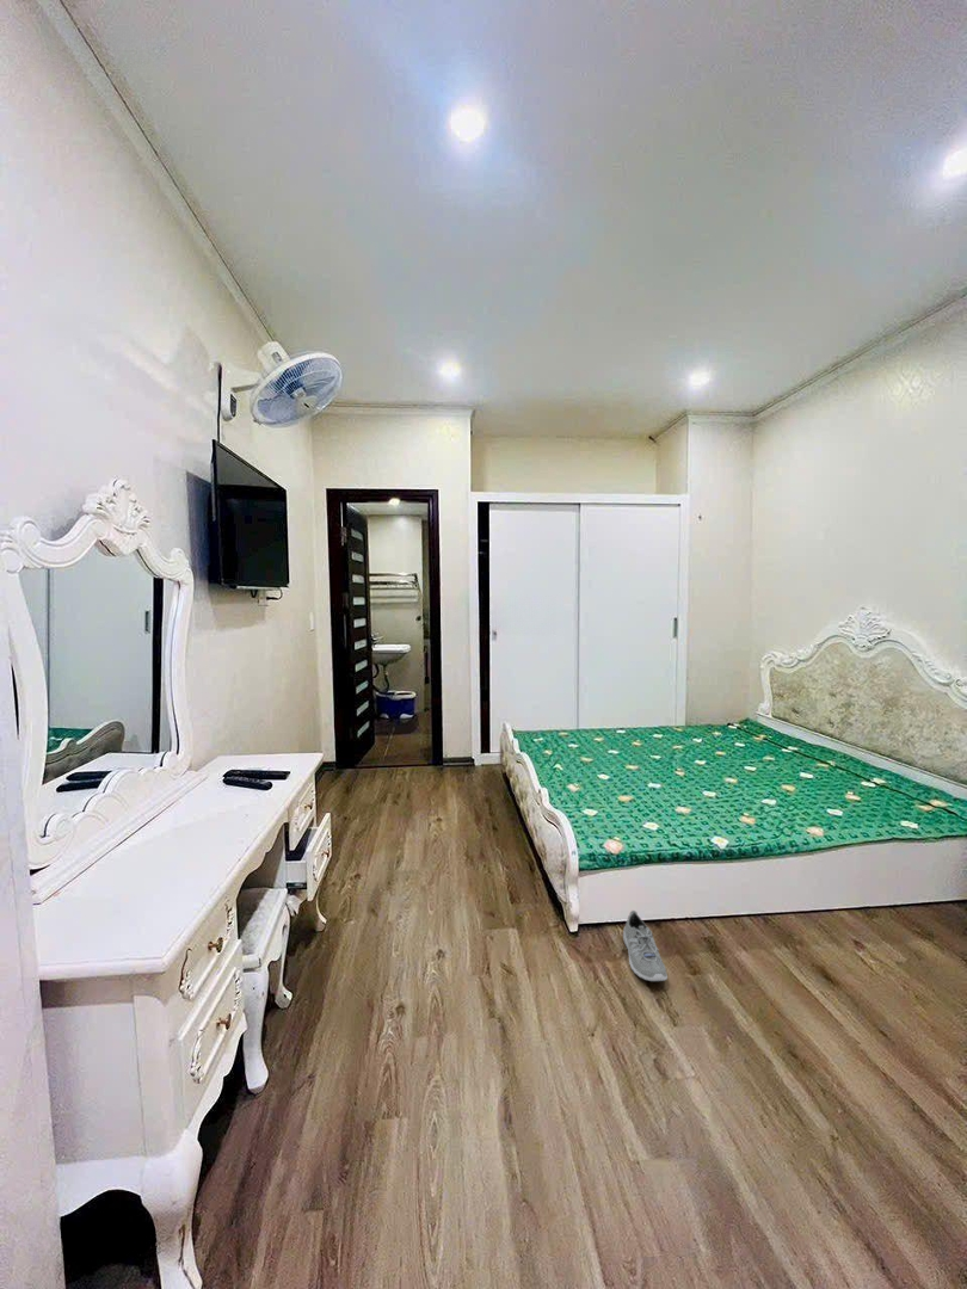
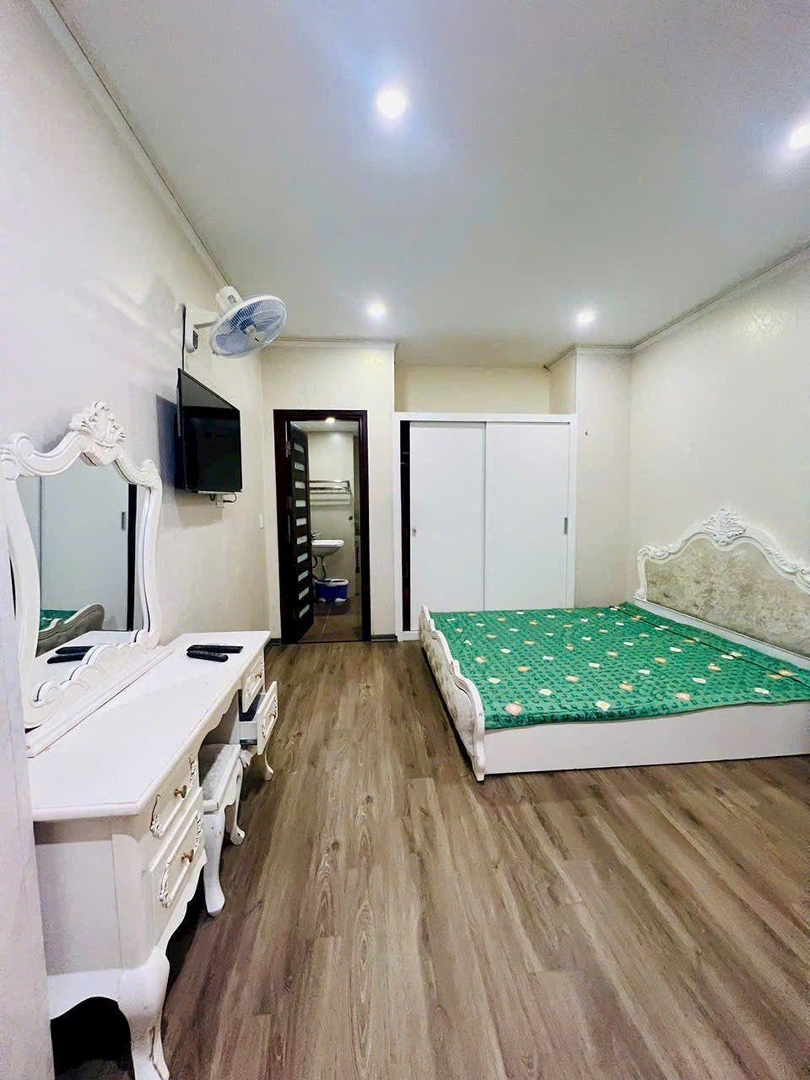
- sneaker [622,909,669,982]
